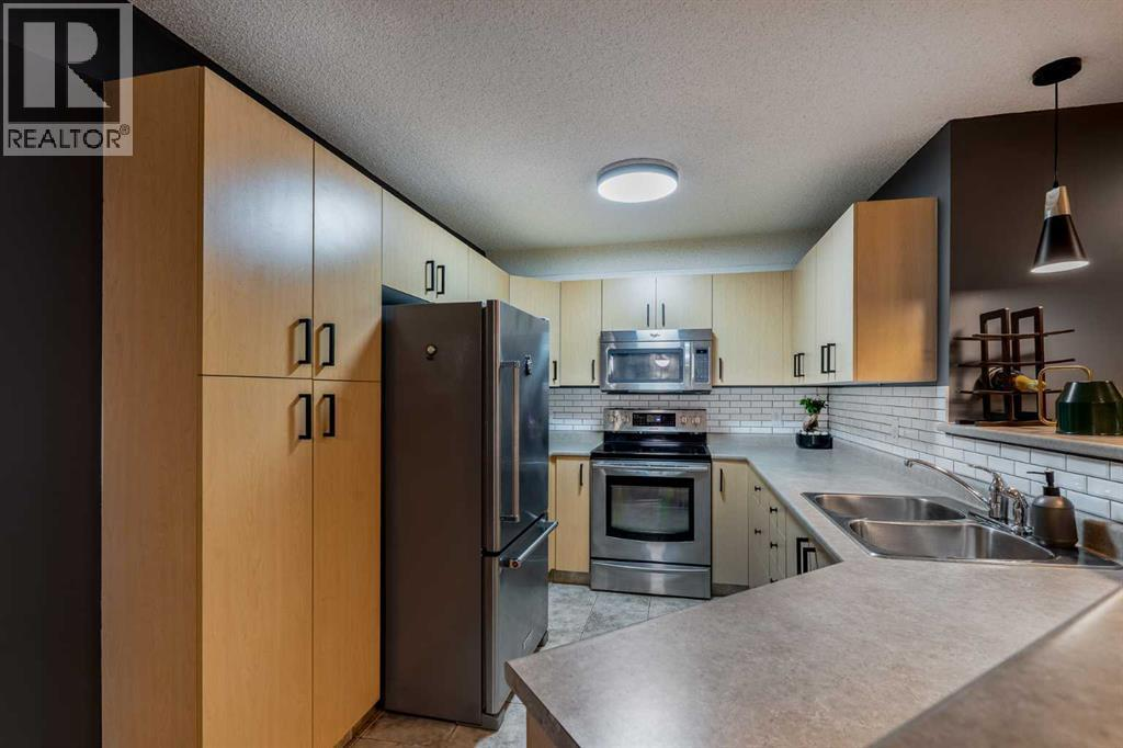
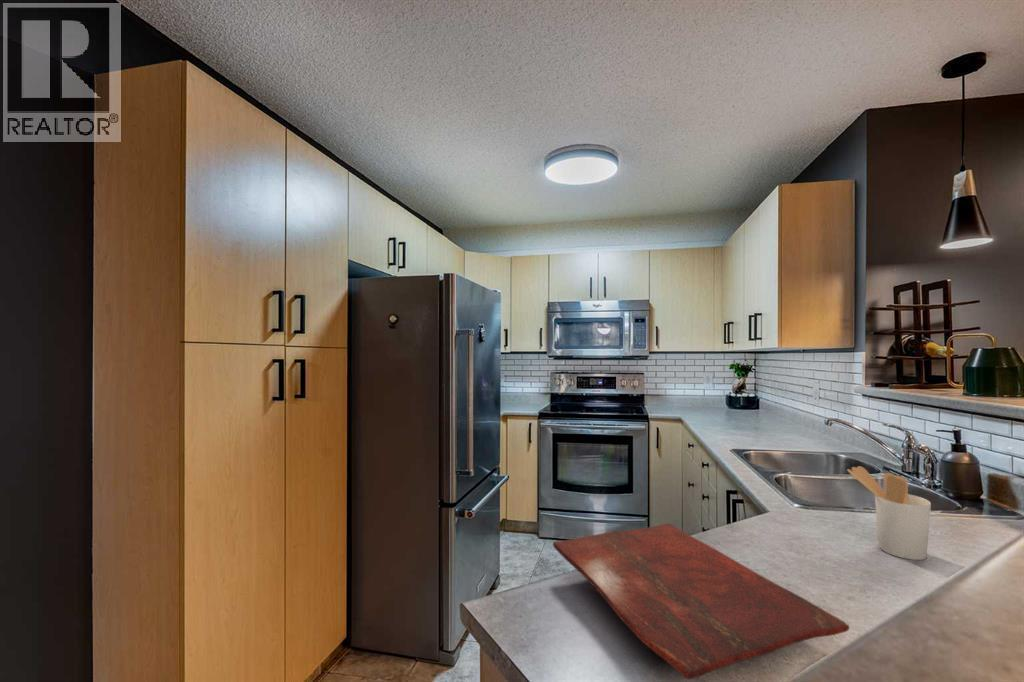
+ cutting board [552,522,850,680]
+ utensil holder [846,465,932,561]
